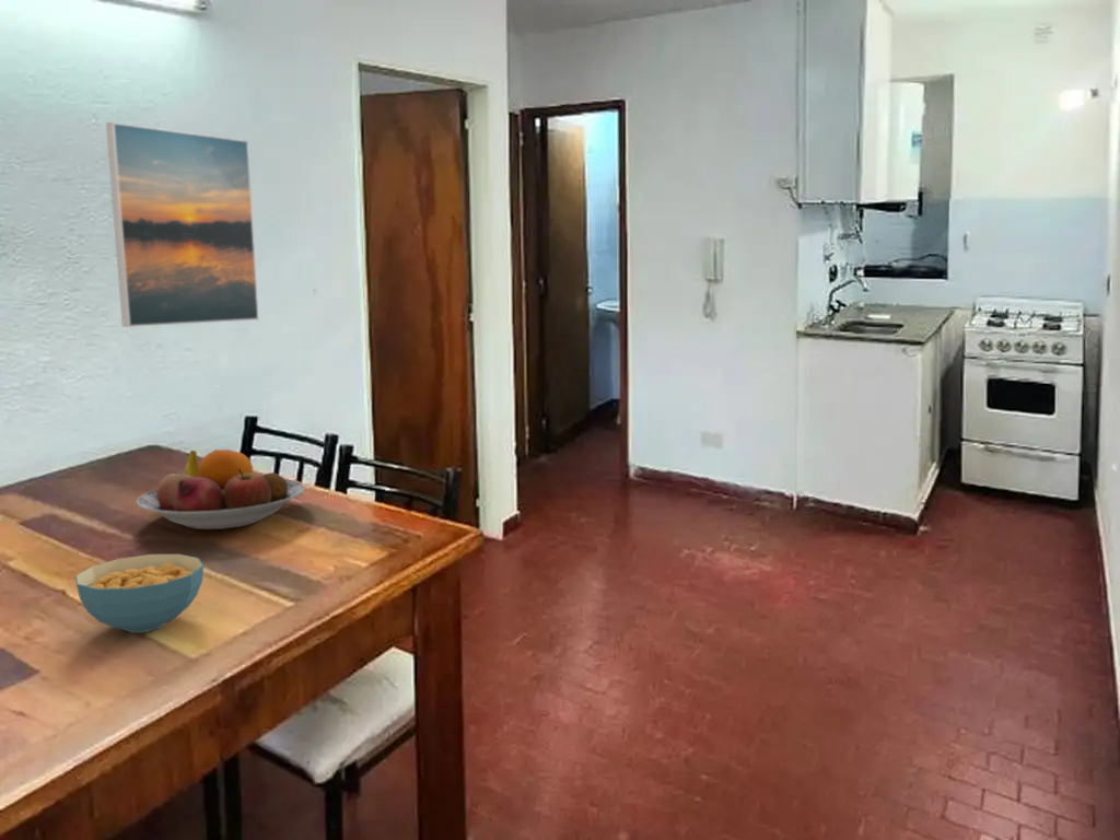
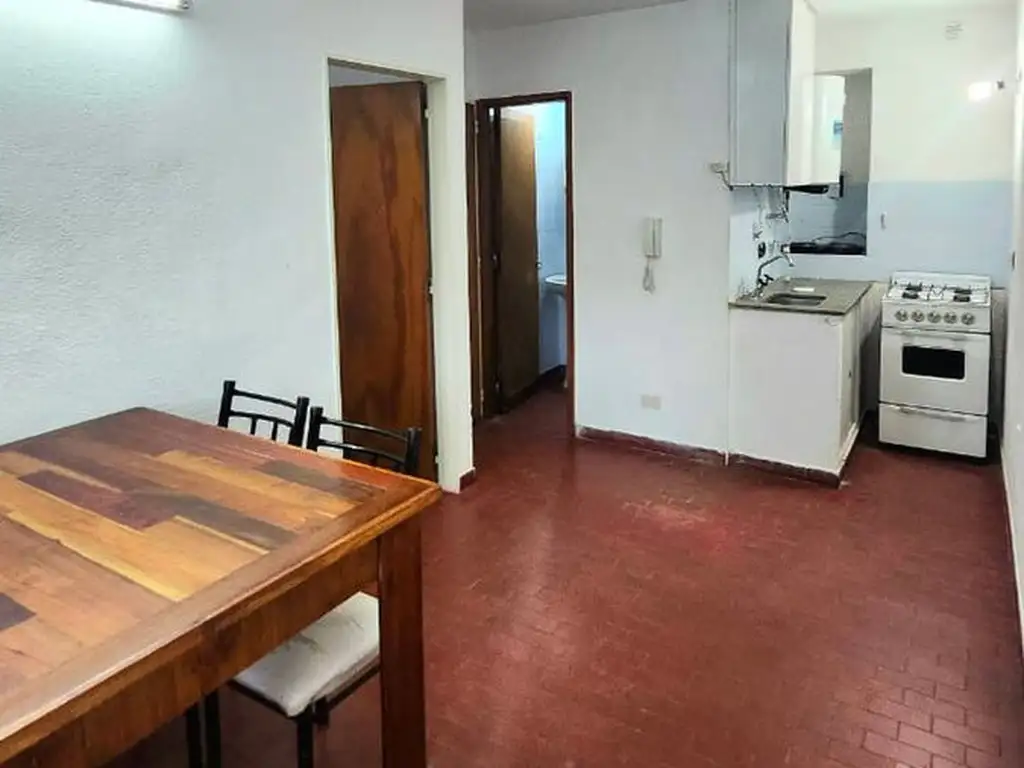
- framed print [105,121,260,328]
- fruit bowl [136,448,306,530]
- cereal bowl [74,553,205,633]
